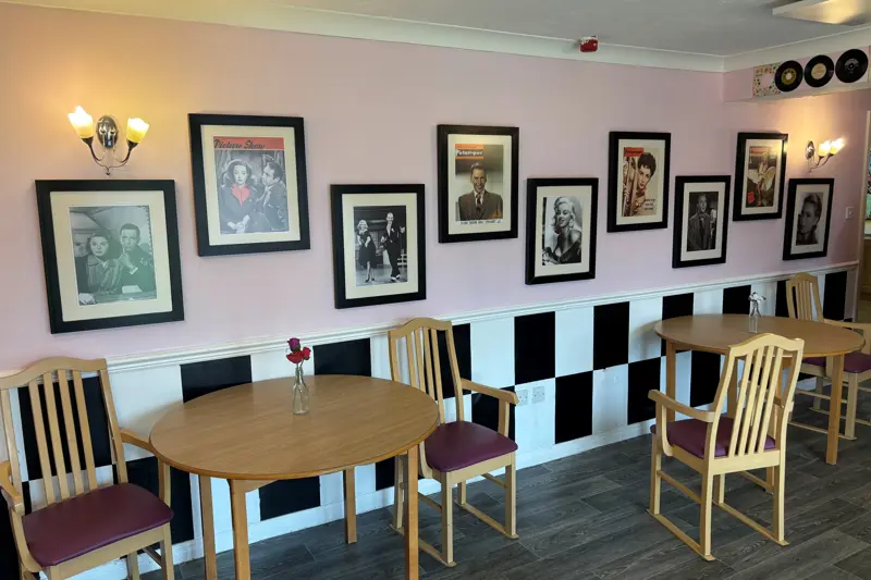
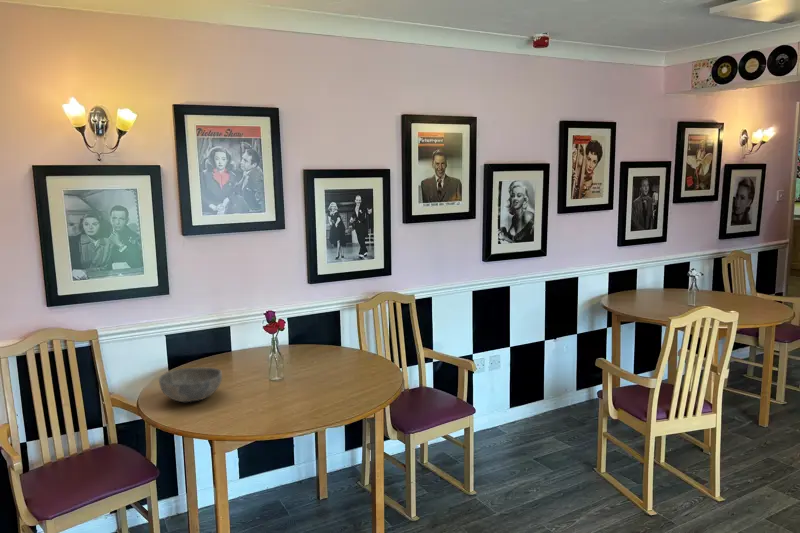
+ bowl [158,366,223,403]
